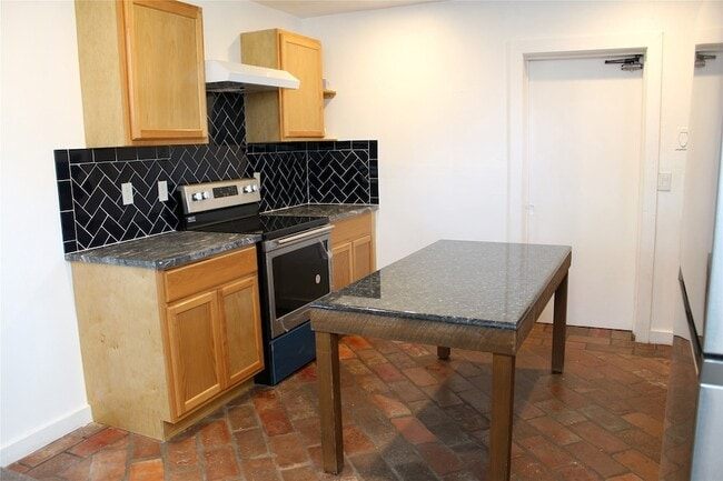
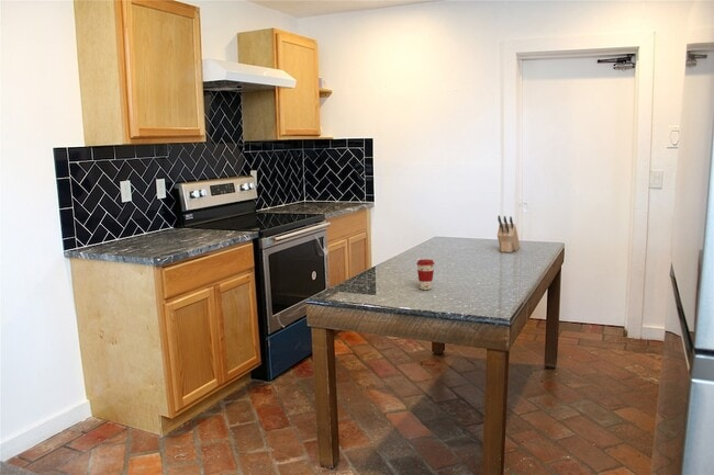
+ coffee cup [415,258,435,291]
+ knife block [497,214,521,253]
